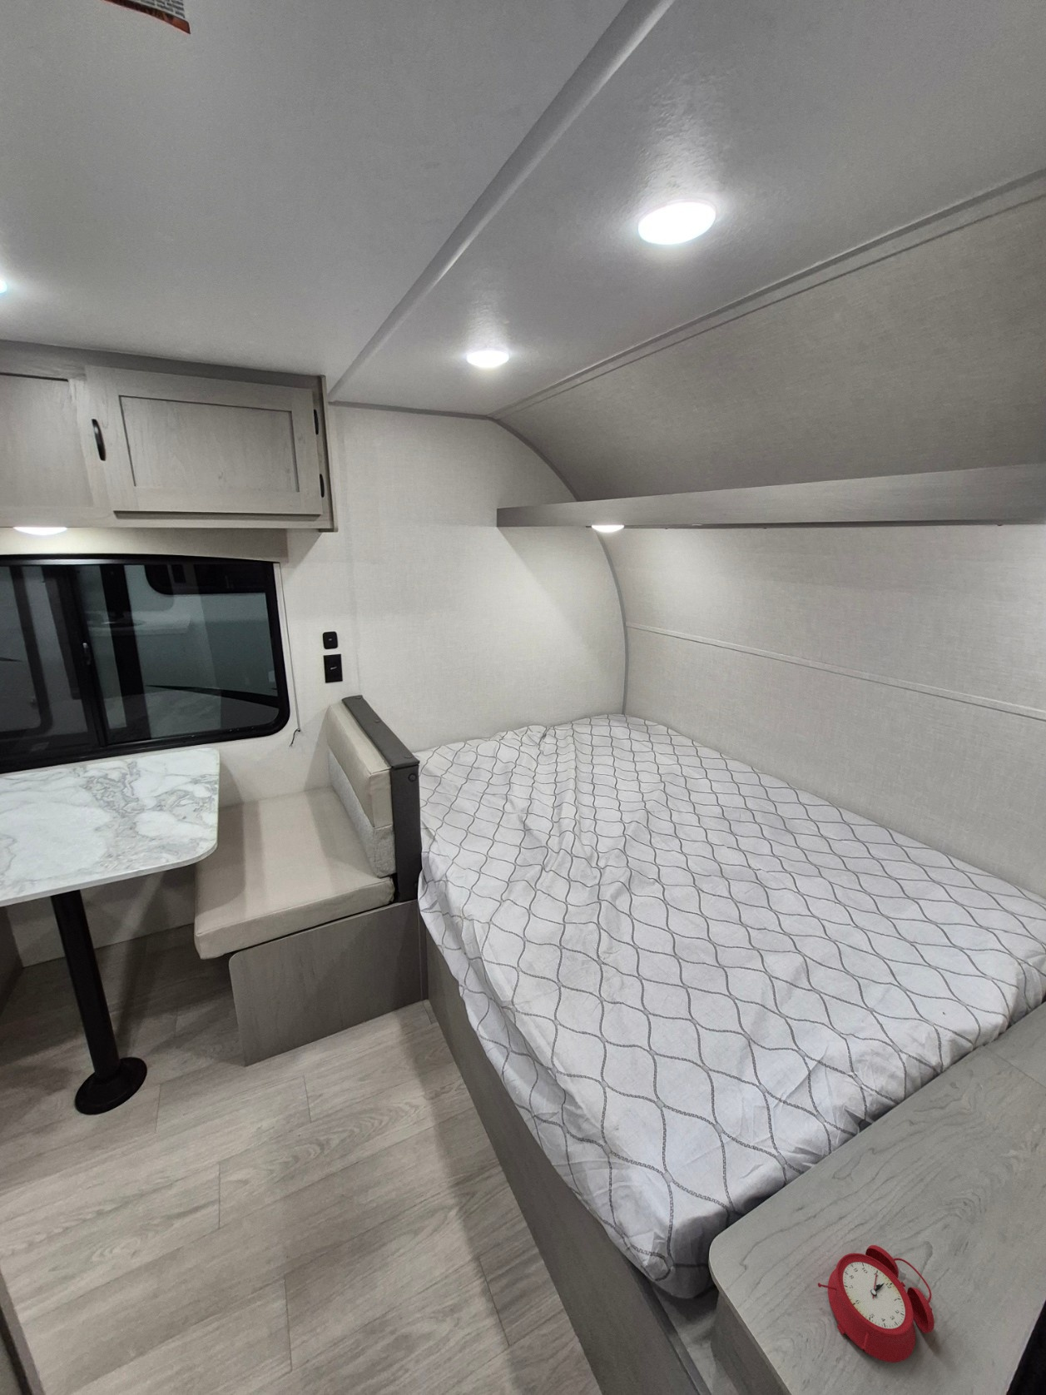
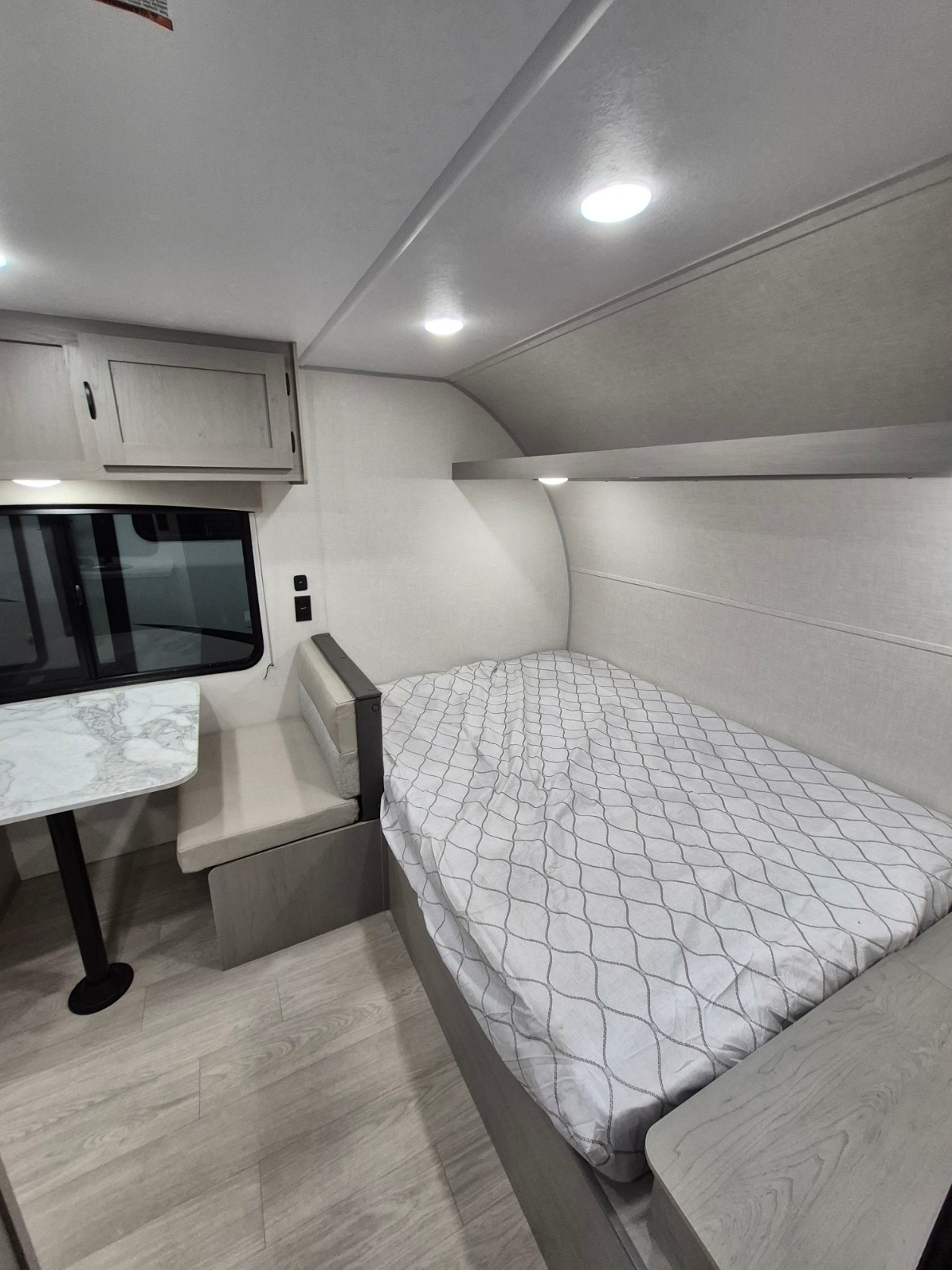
- alarm clock [817,1245,935,1363]
